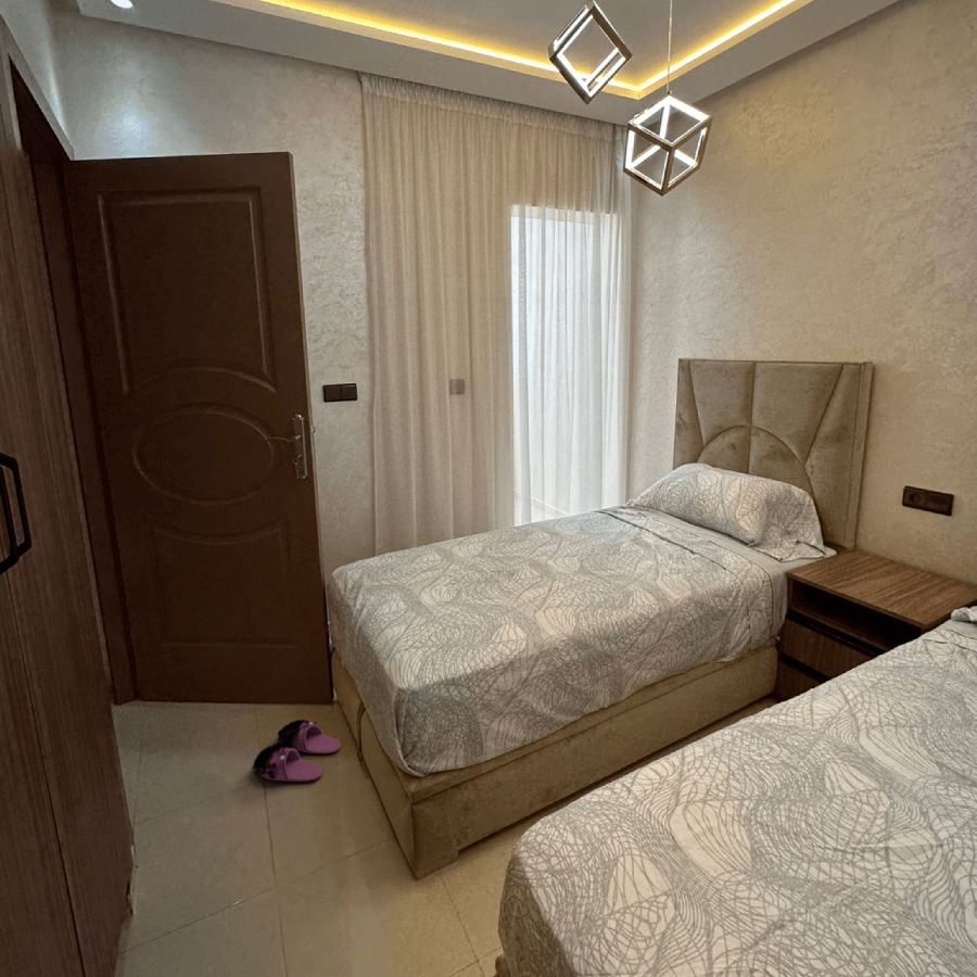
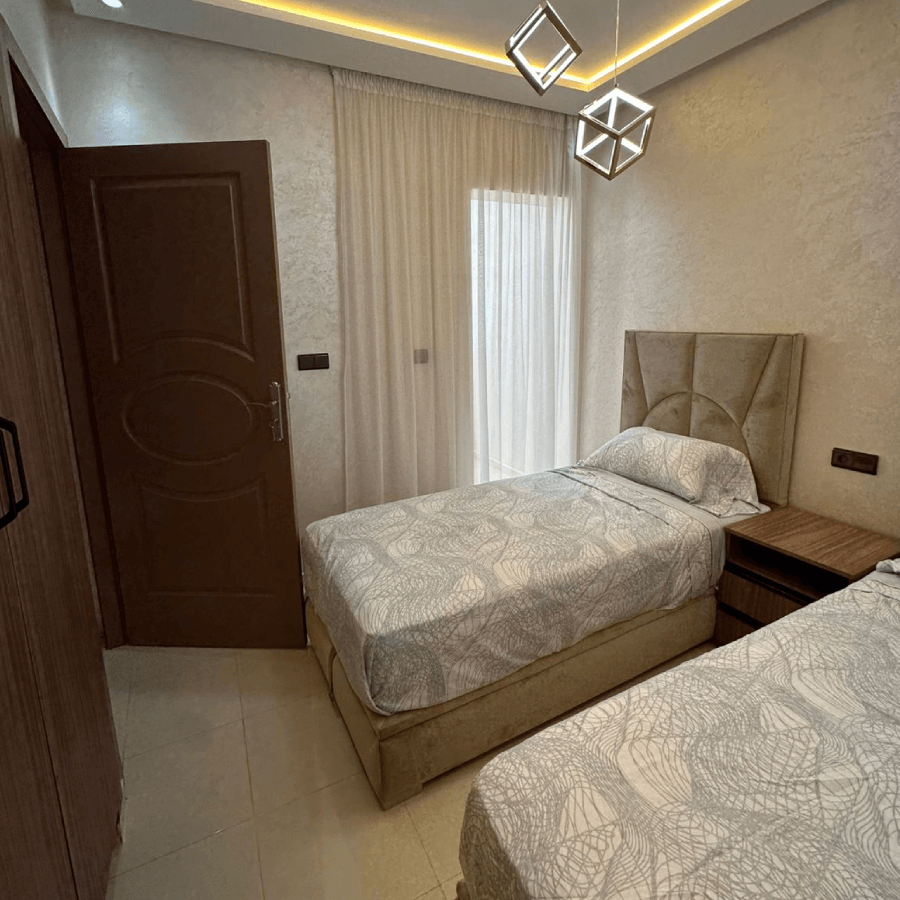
- slippers [251,719,342,783]
